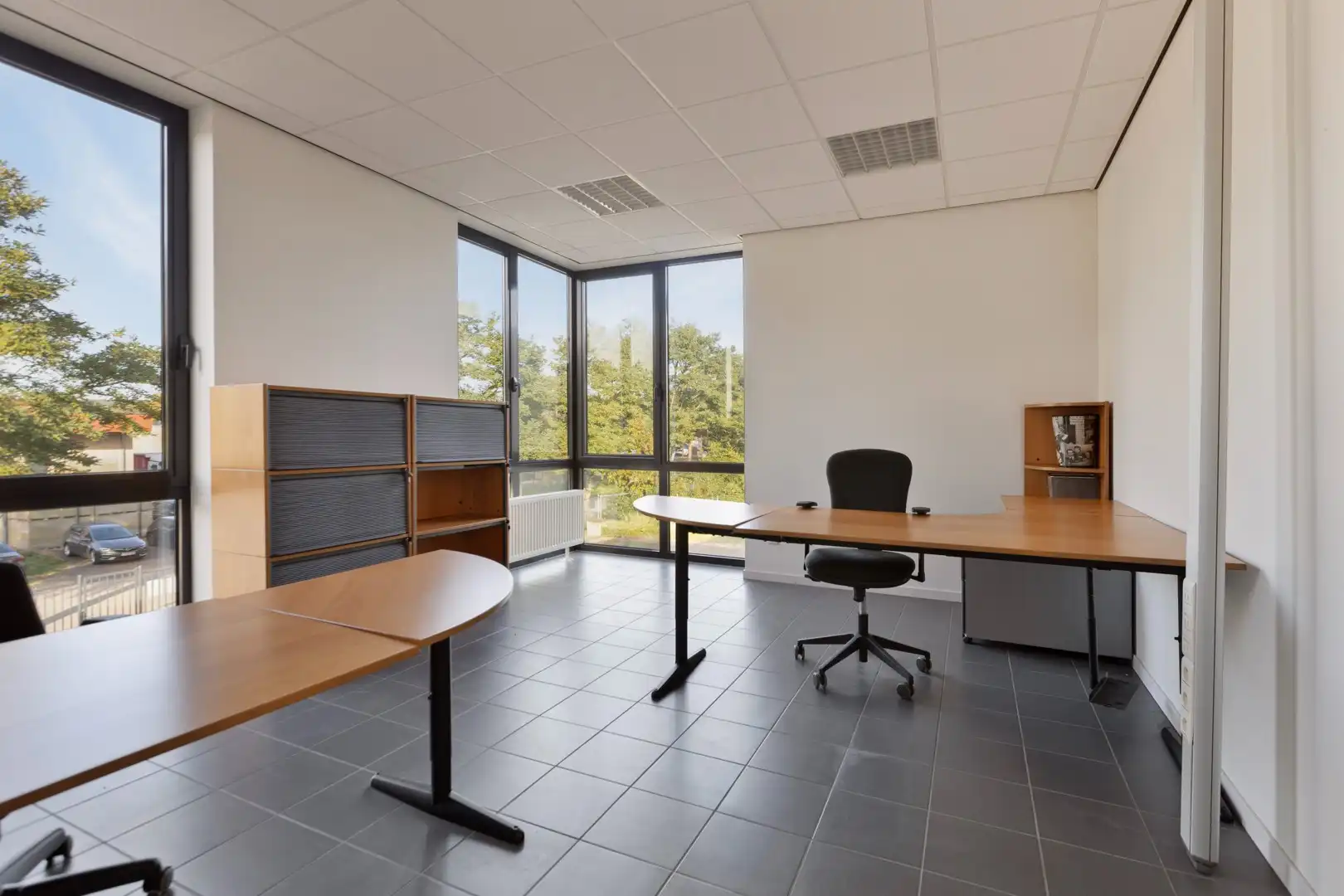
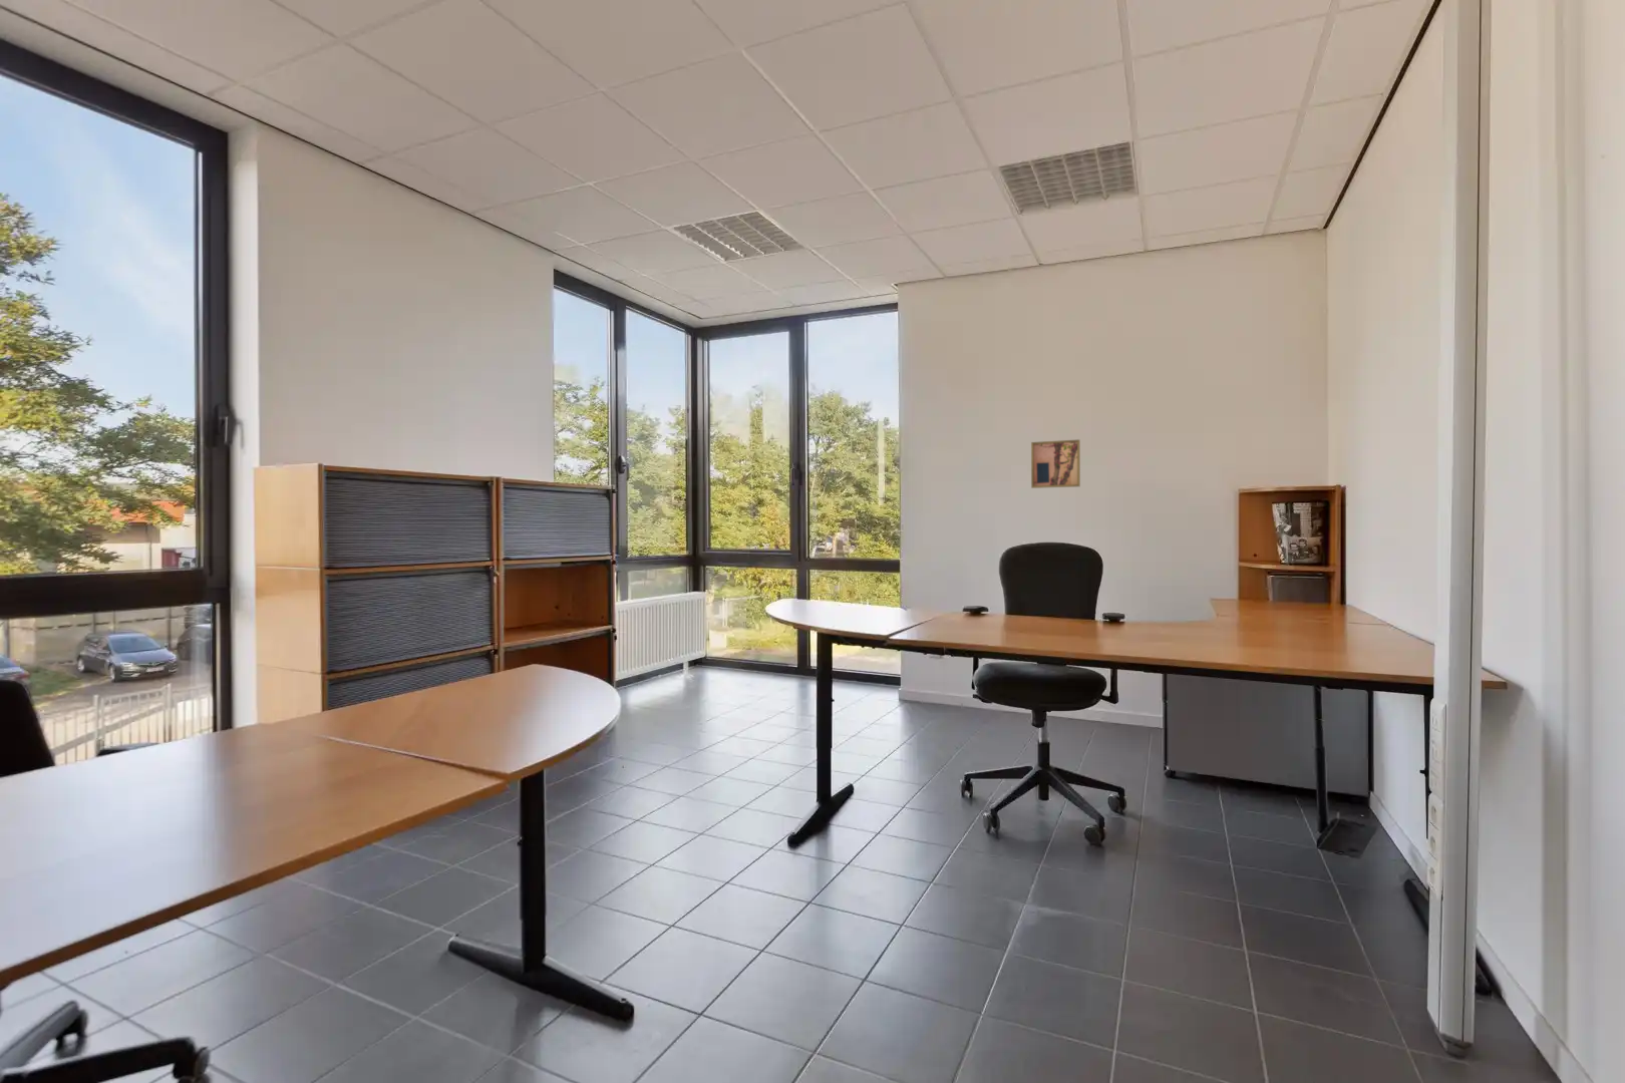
+ wall art [1030,439,1081,490]
